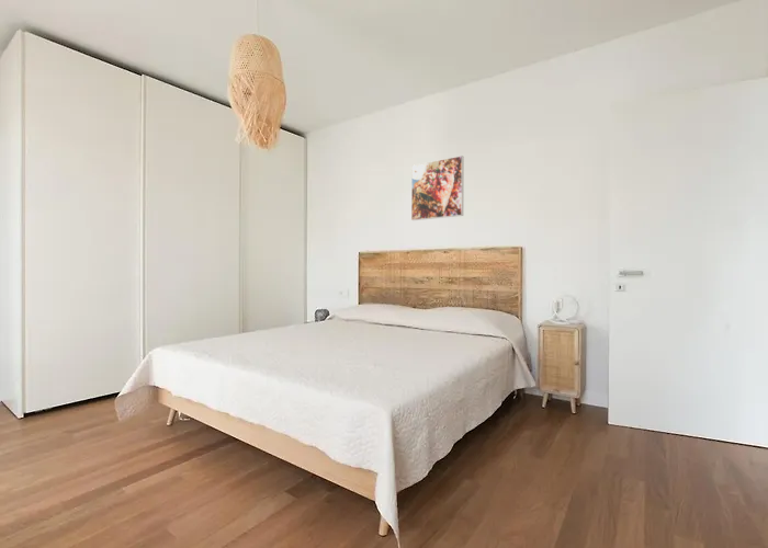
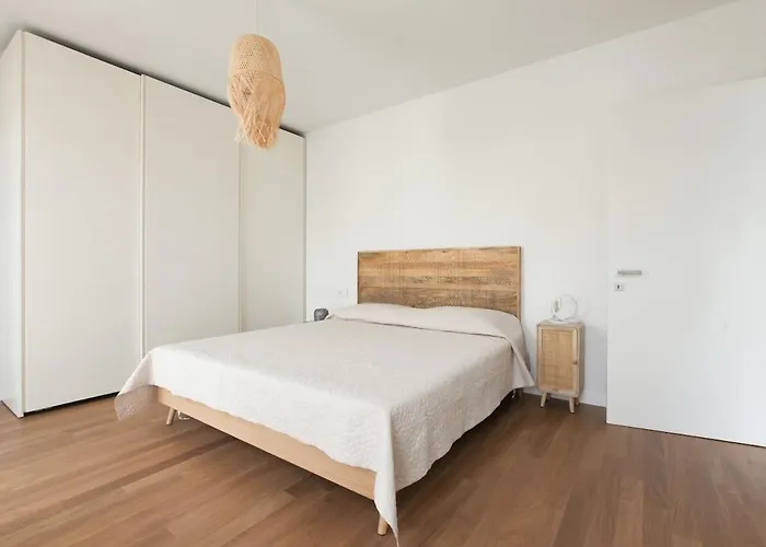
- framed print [410,155,464,221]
